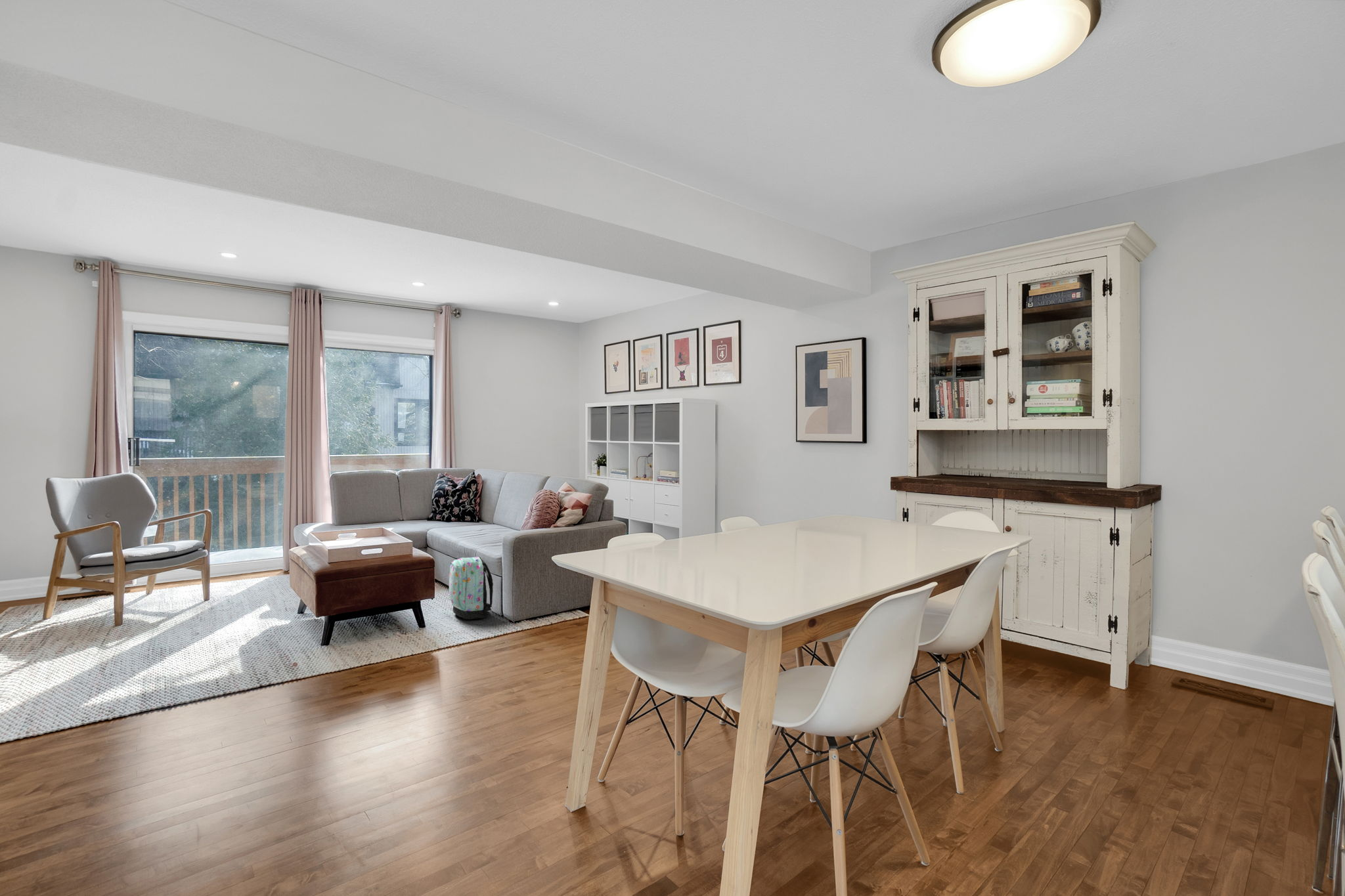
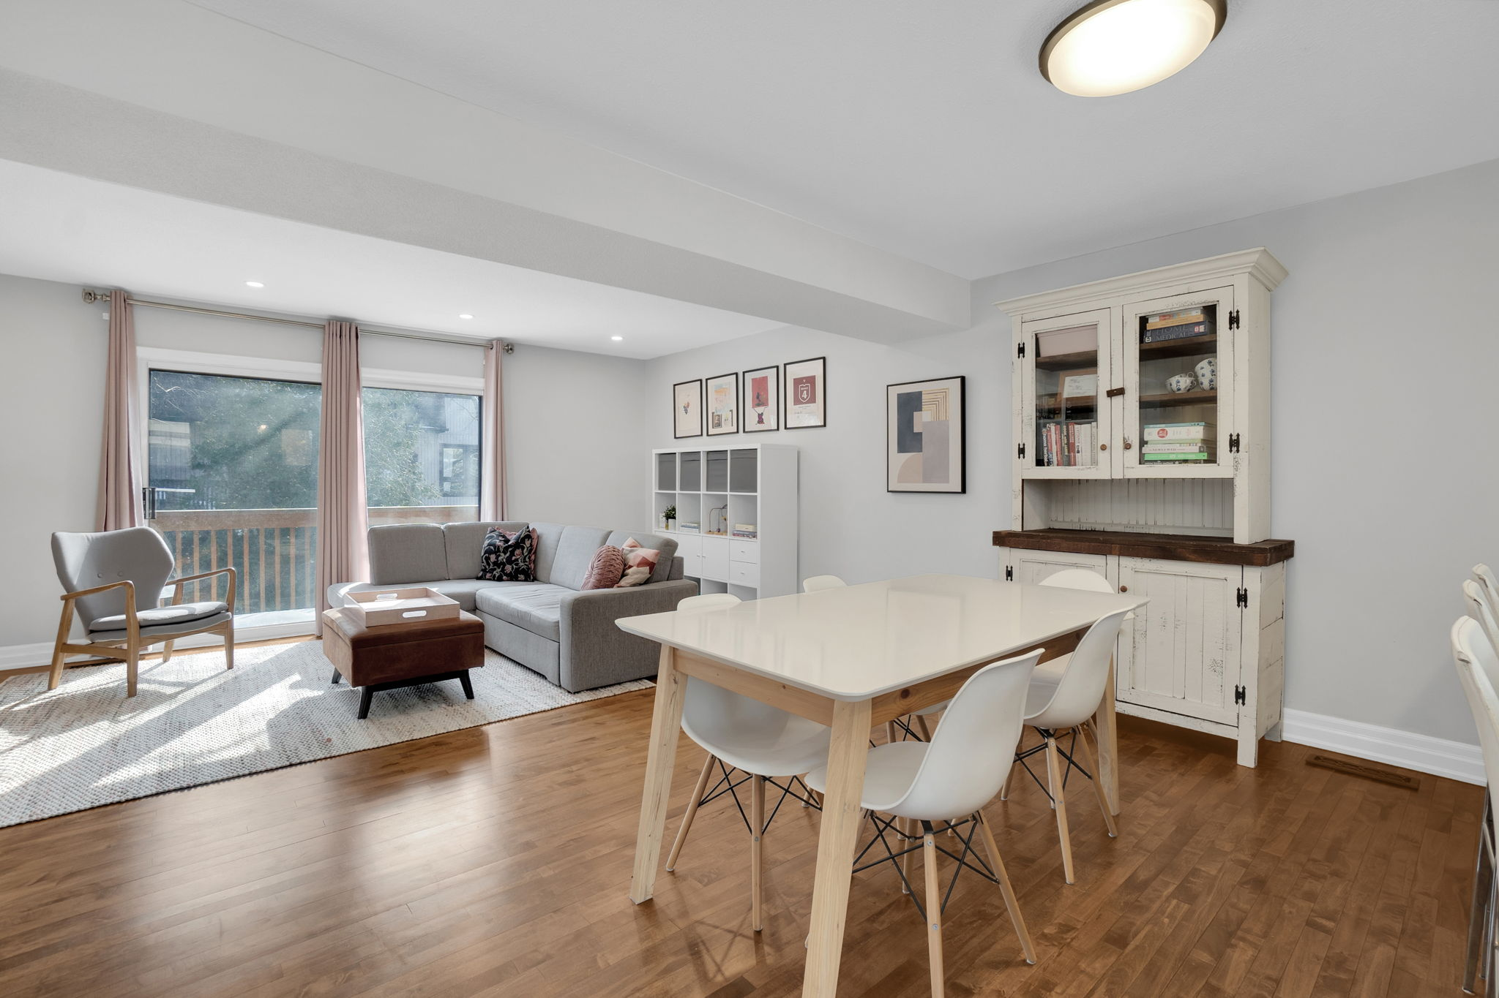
- backpack [449,556,494,620]
